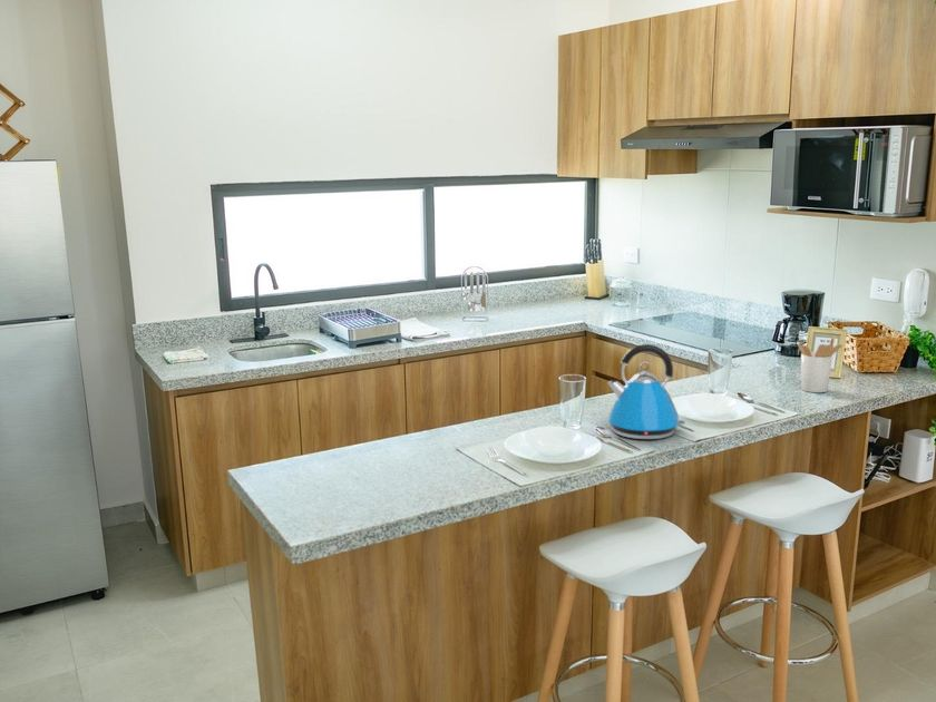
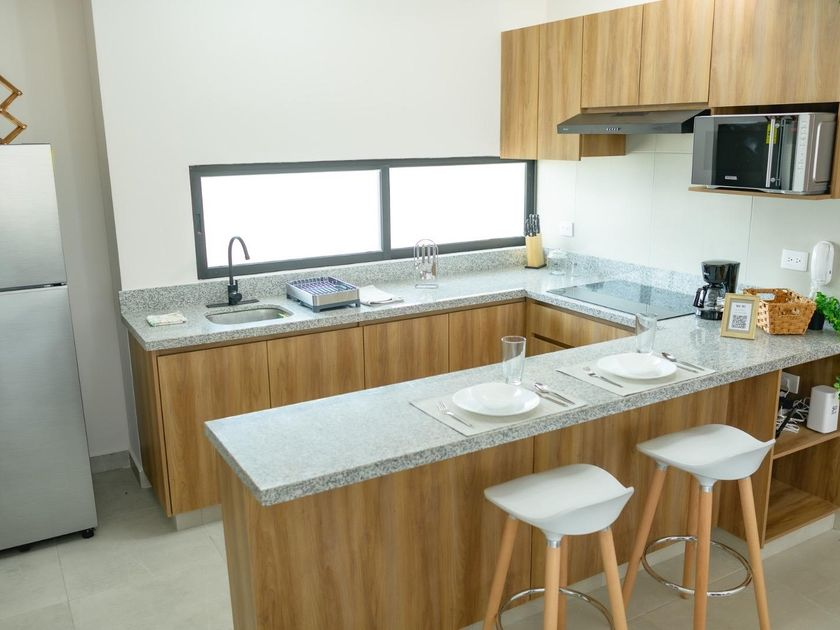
- utensil holder [798,335,844,393]
- kettle [606,343,686,440]
